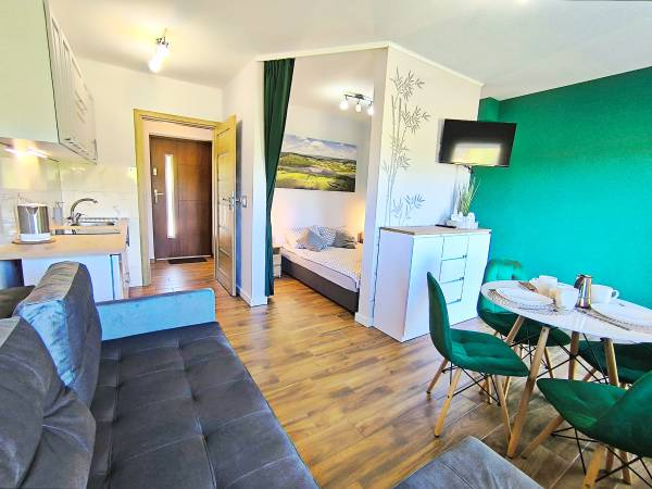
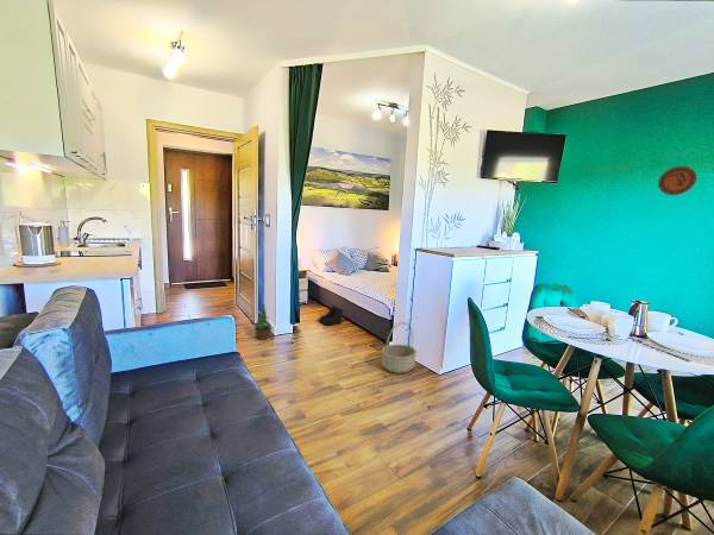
+ boots [318,304,345,327]
+ decorative plate [657,165,699,196]
+ potted plant [252,303,274,341]
+ basket [381,321,418,374]
